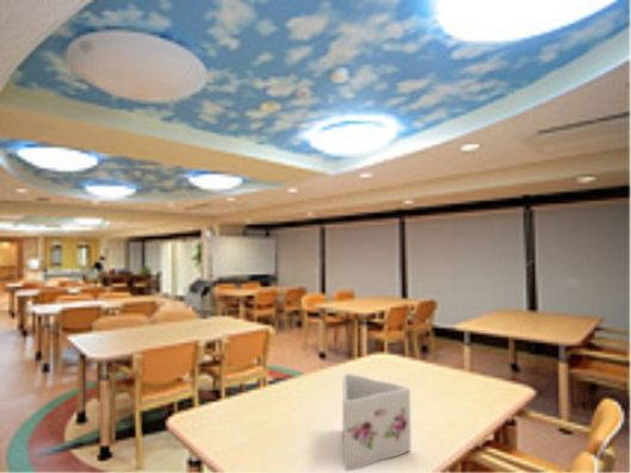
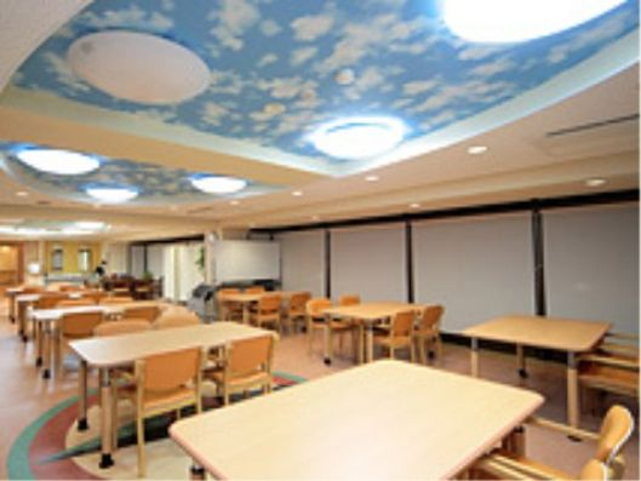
- tissue box [341,373,412,472]
